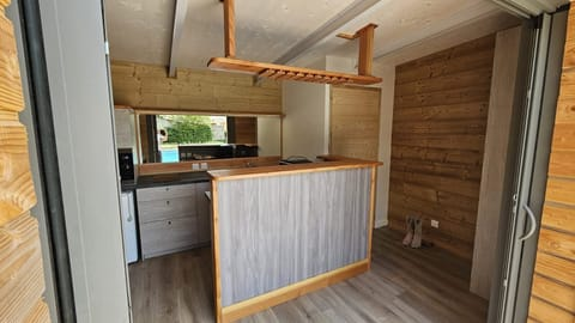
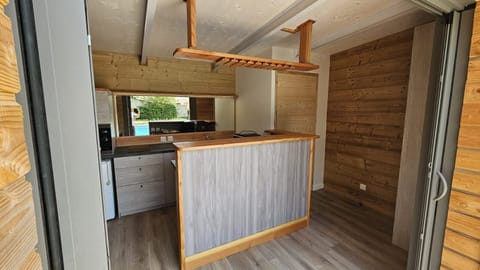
- boots [401,215,424,249]
